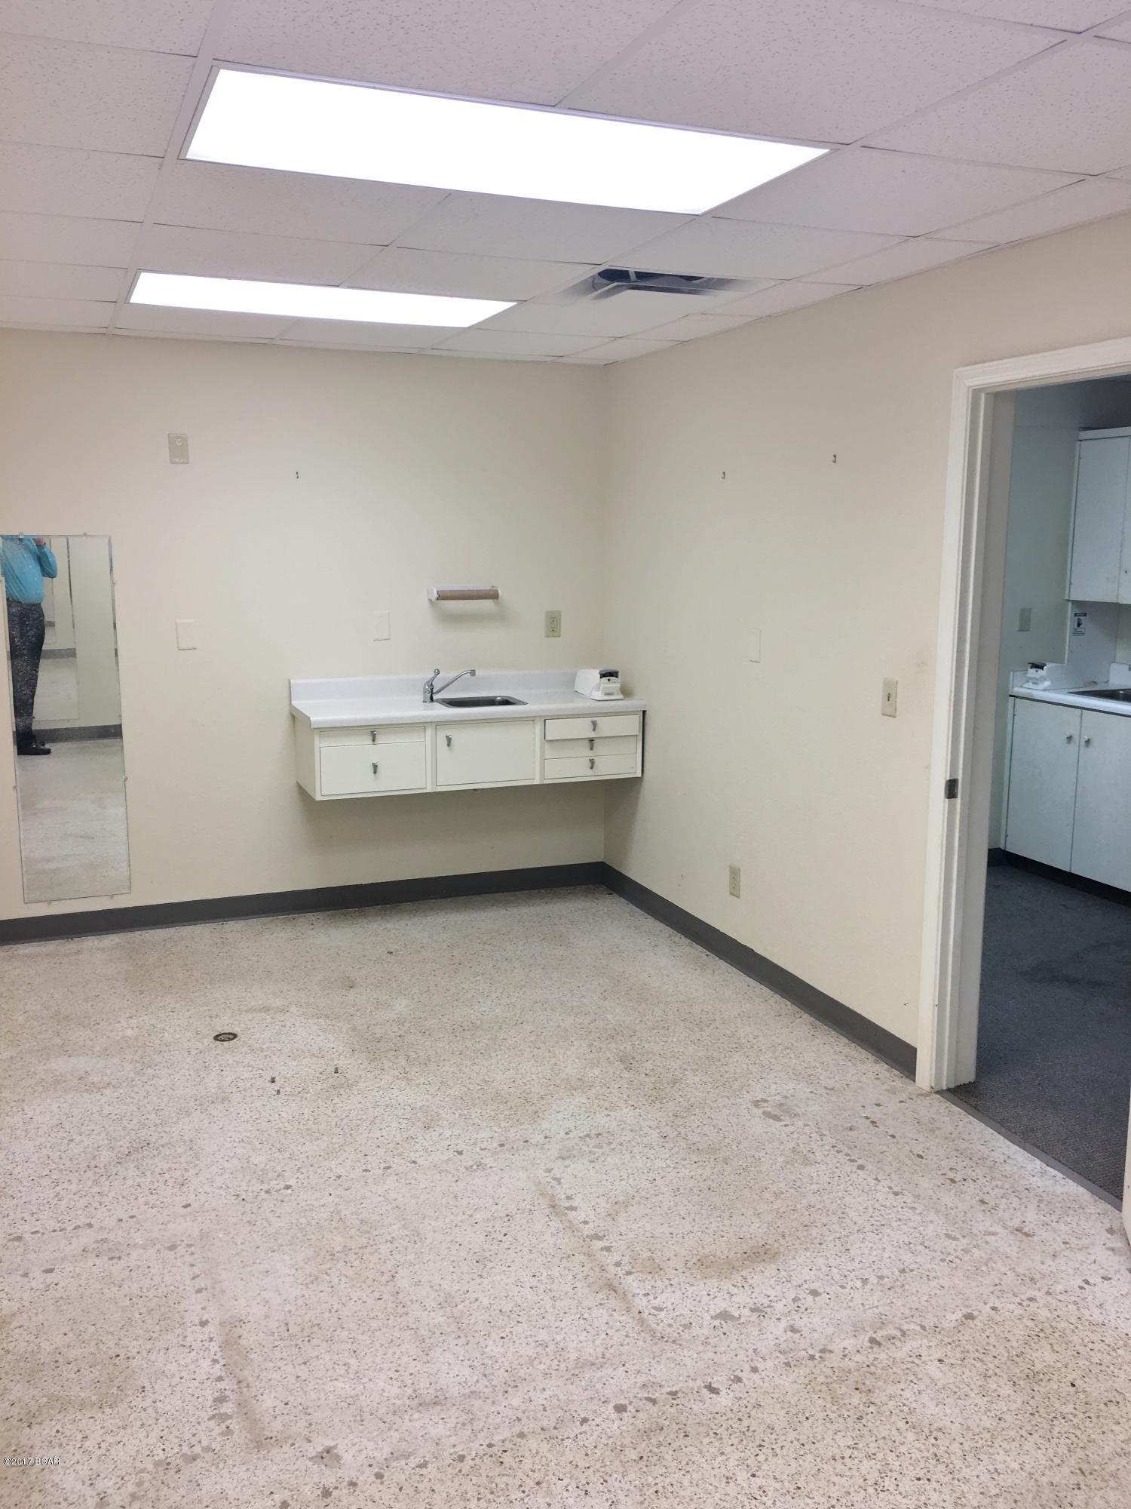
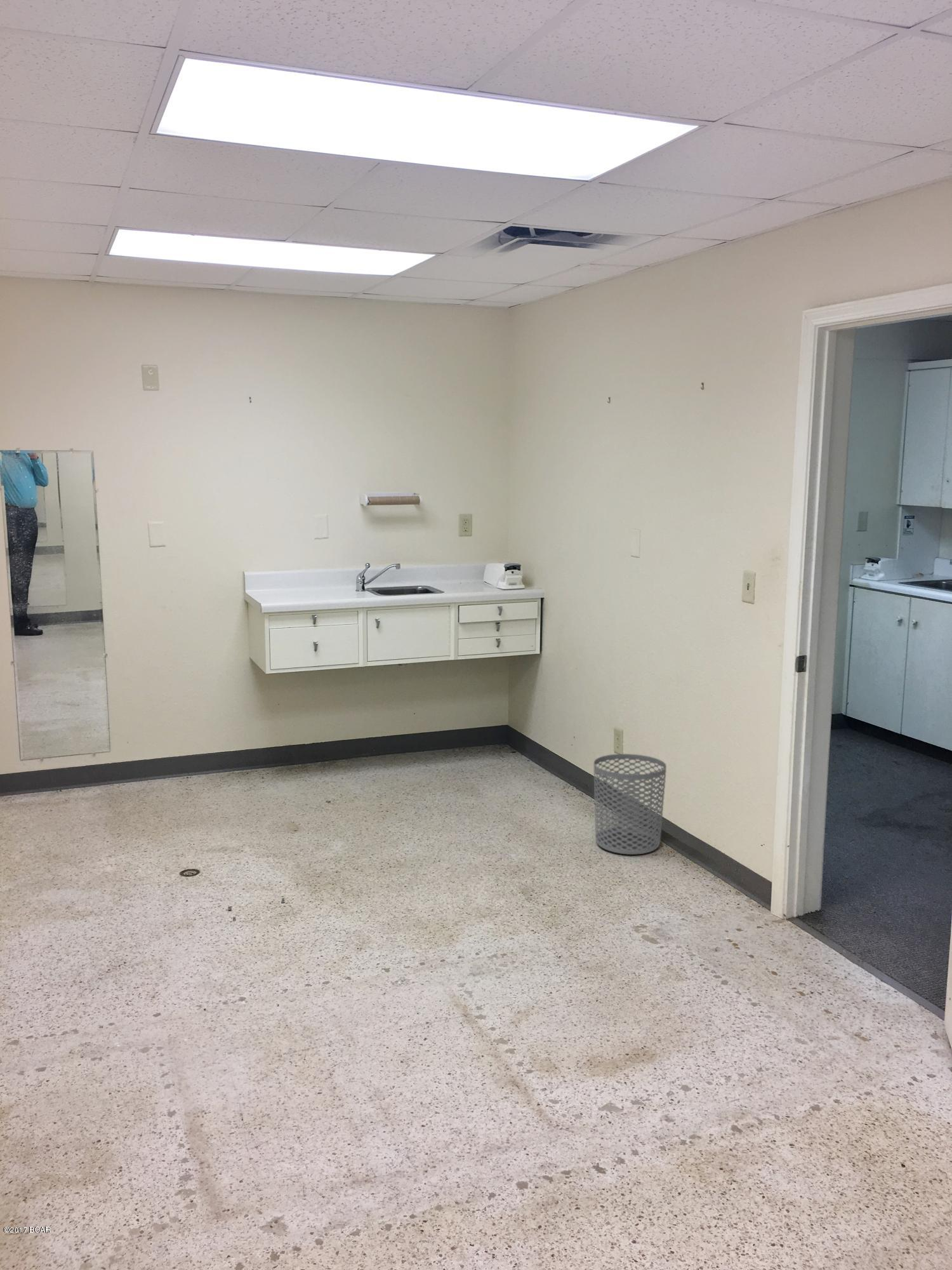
+ waste bin [593,753,667,855]
